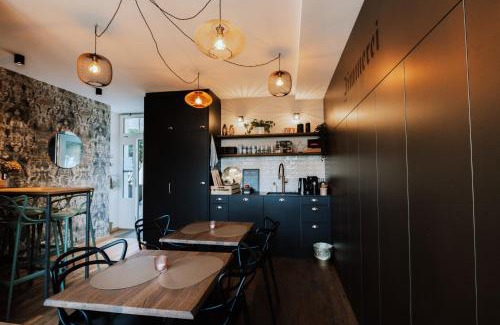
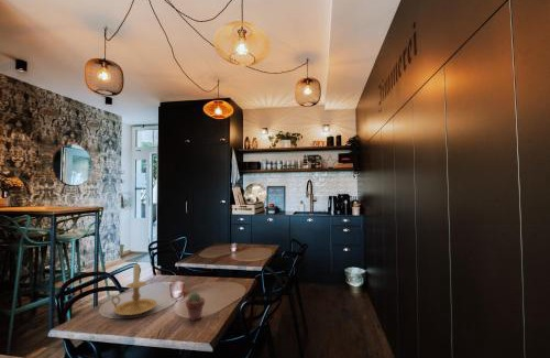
+ candle holder [110,261,158,316]
+ potted succulent [185,291,206,322]
